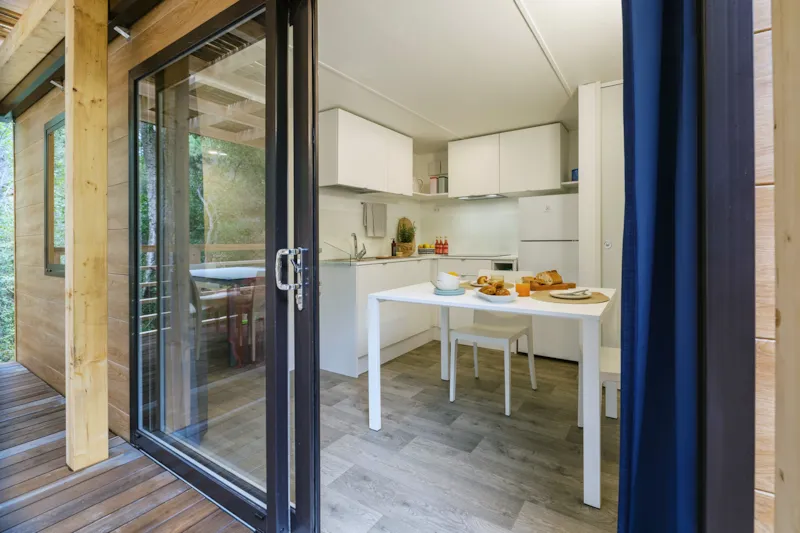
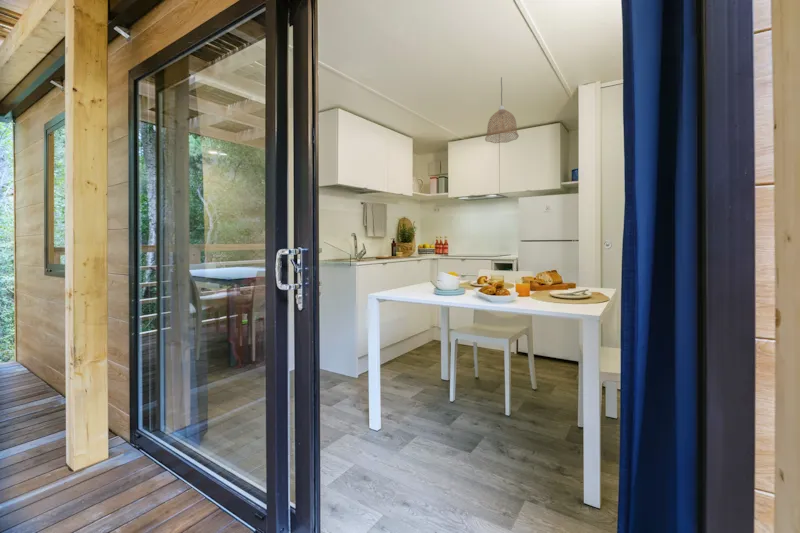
+ pendant lamp [484,76,520,144]
